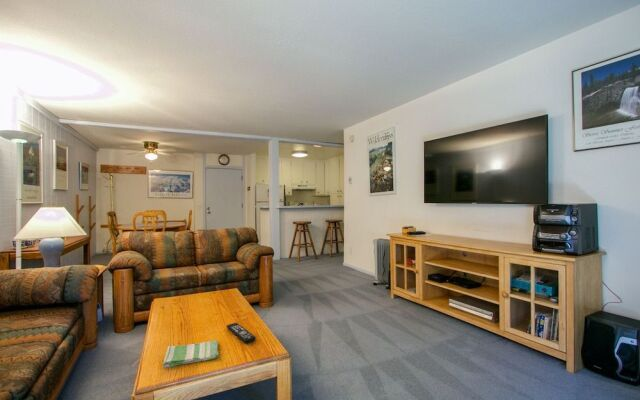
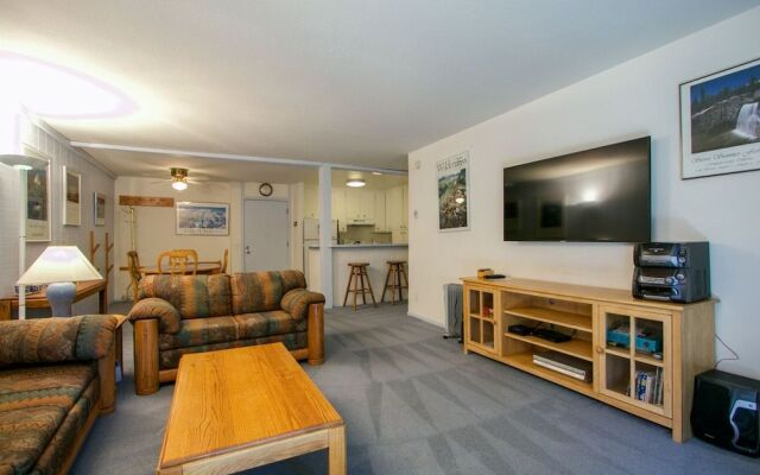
- dish towel [163,339,219,369]
- remote control [226,322,257,344]
